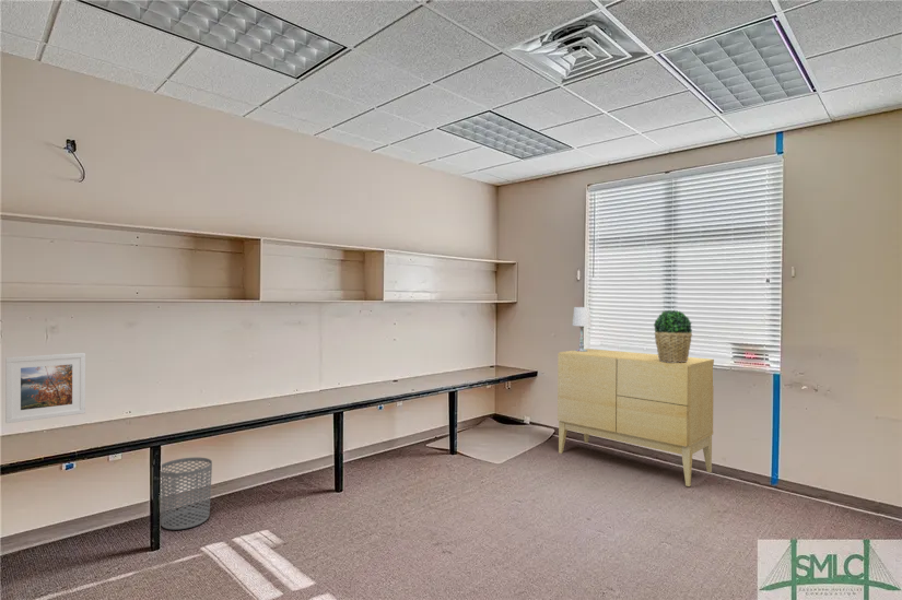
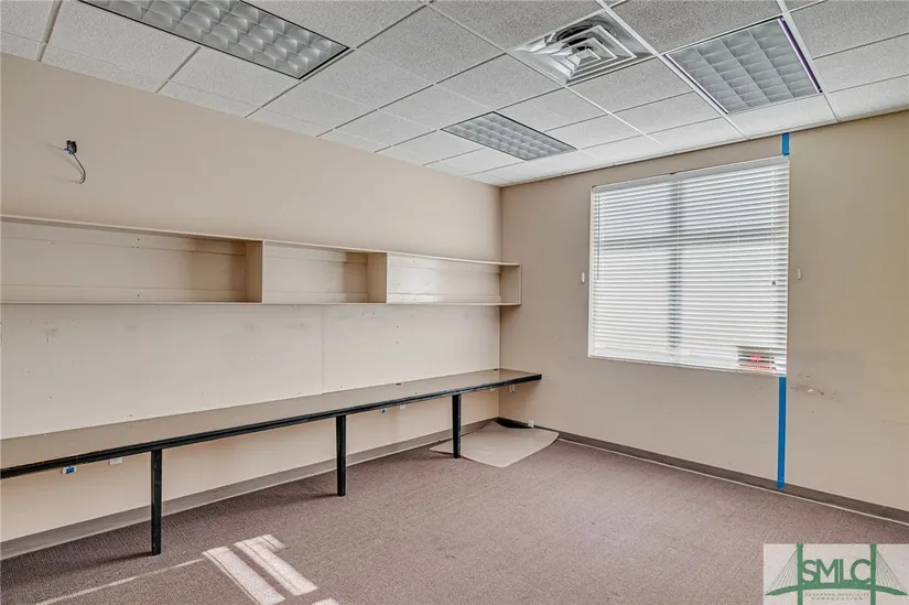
- waste bin [160,457,213,530]
- sideboard [557,348,715,487]
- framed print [4,352,86,424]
- potted plant [653,309,693,363]
- table lamp [571,306,591,352]
